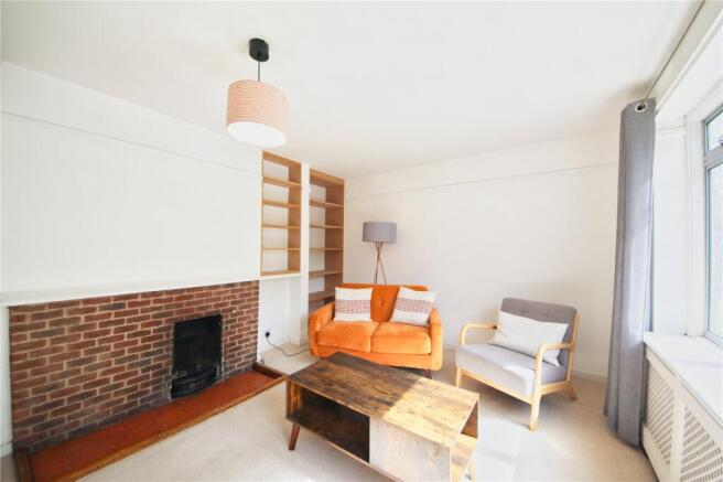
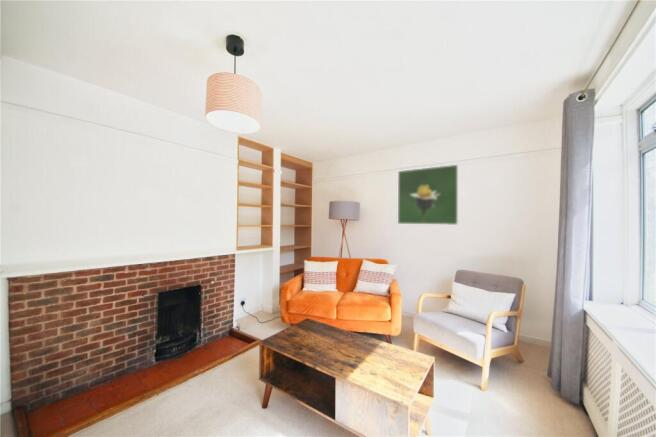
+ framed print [397,164,459,226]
